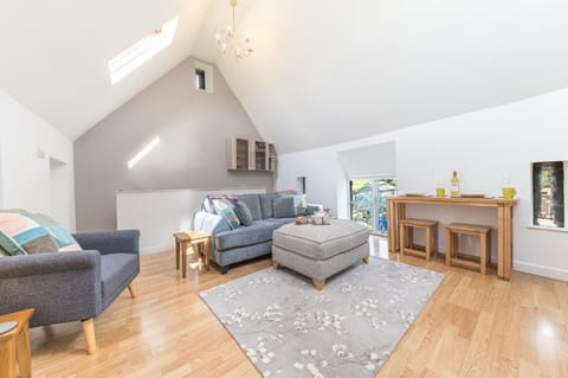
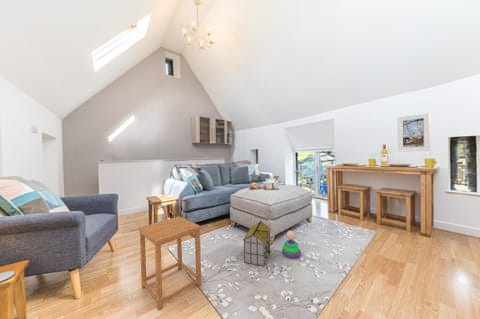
+ toy house [242,220,271,267]
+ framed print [397,112,431,153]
+ stacking toy [281,229,302,259]
+ side table [138,215,202,312]
